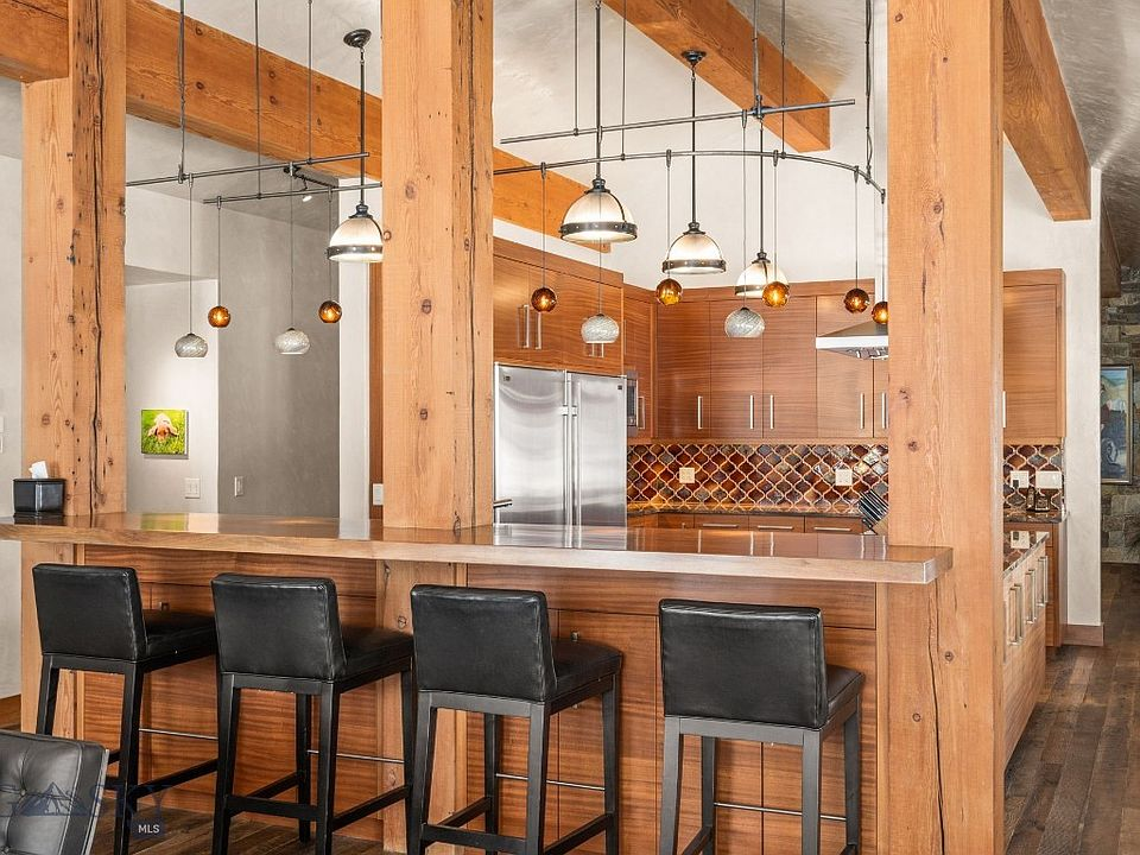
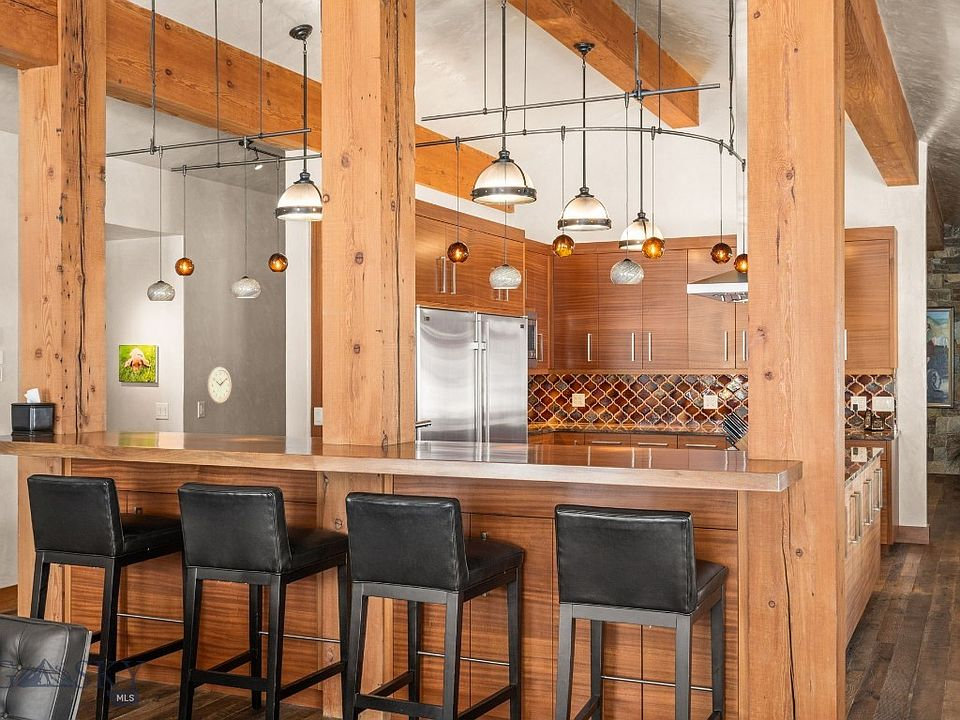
+ wall clock [206,366,232,405]
